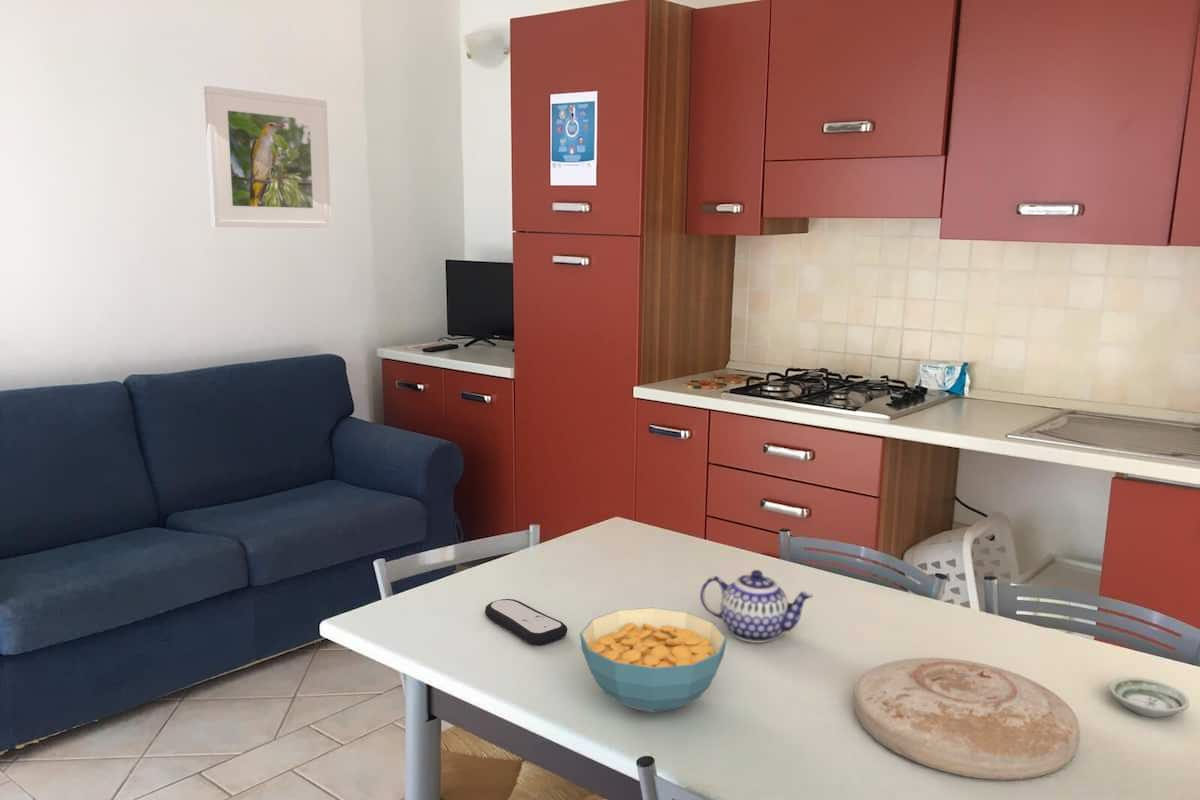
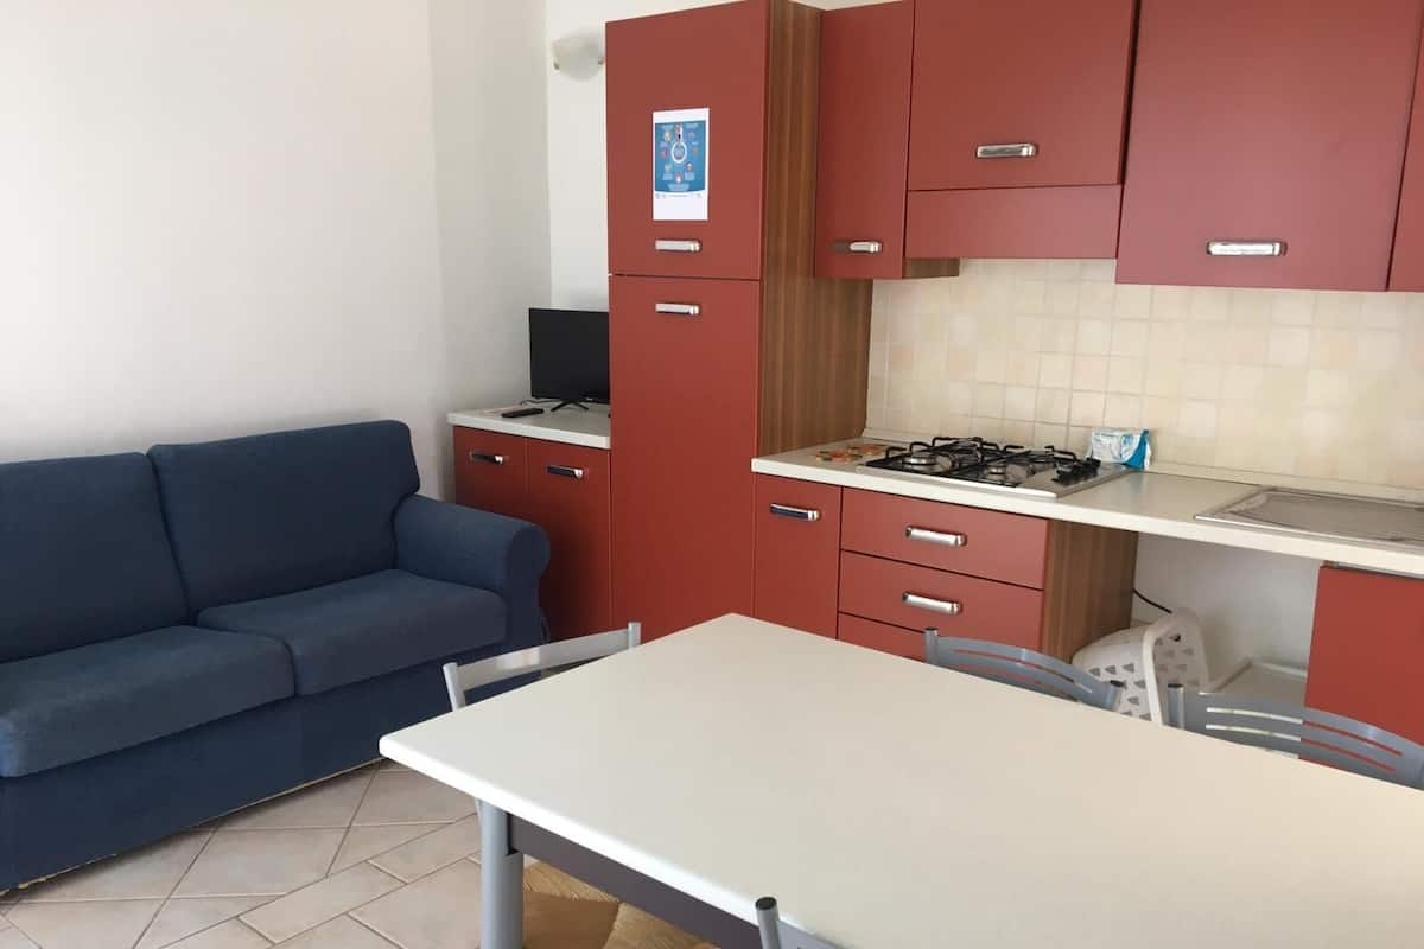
- remote control [484,598,568,646]
- plate [853,657,1081,781]
- teapot [699,569,814,644]
- cereal bowl [579,607,728,714]
- saucer [1108,676,1190,718]
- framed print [203,85,332,229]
